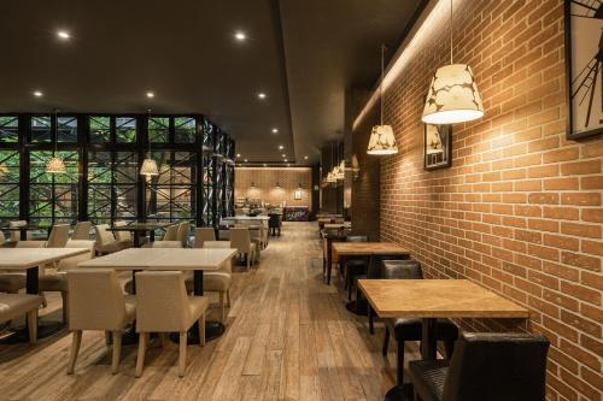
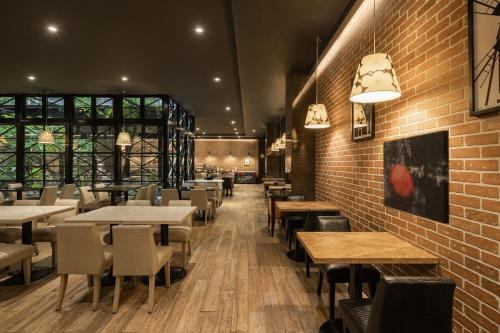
+ wall art [382,129,451,225]
